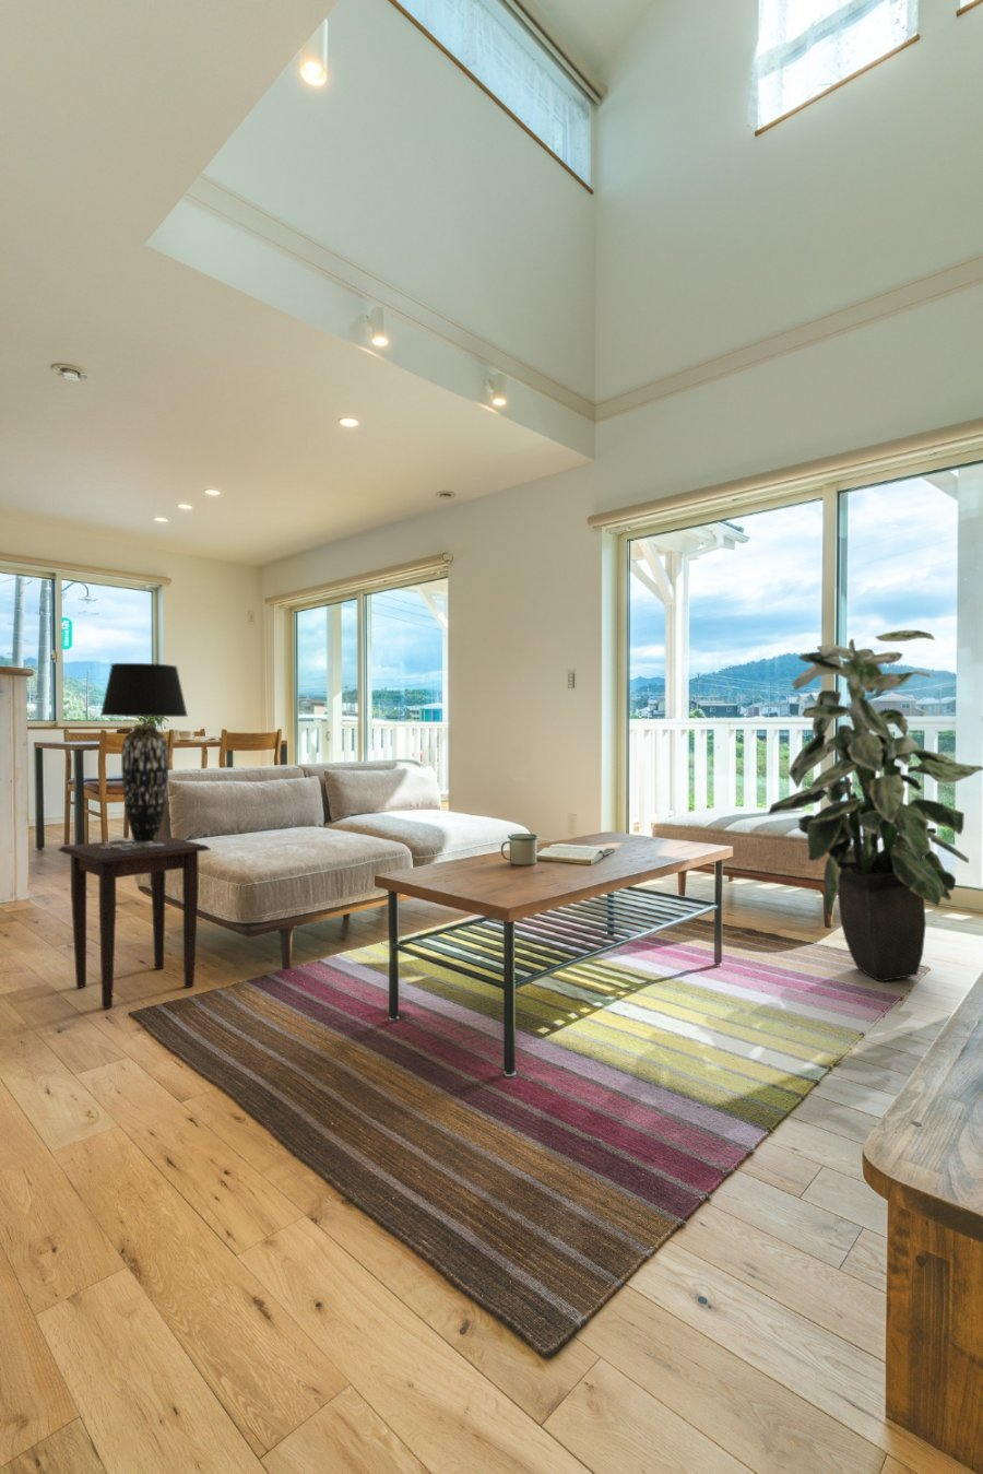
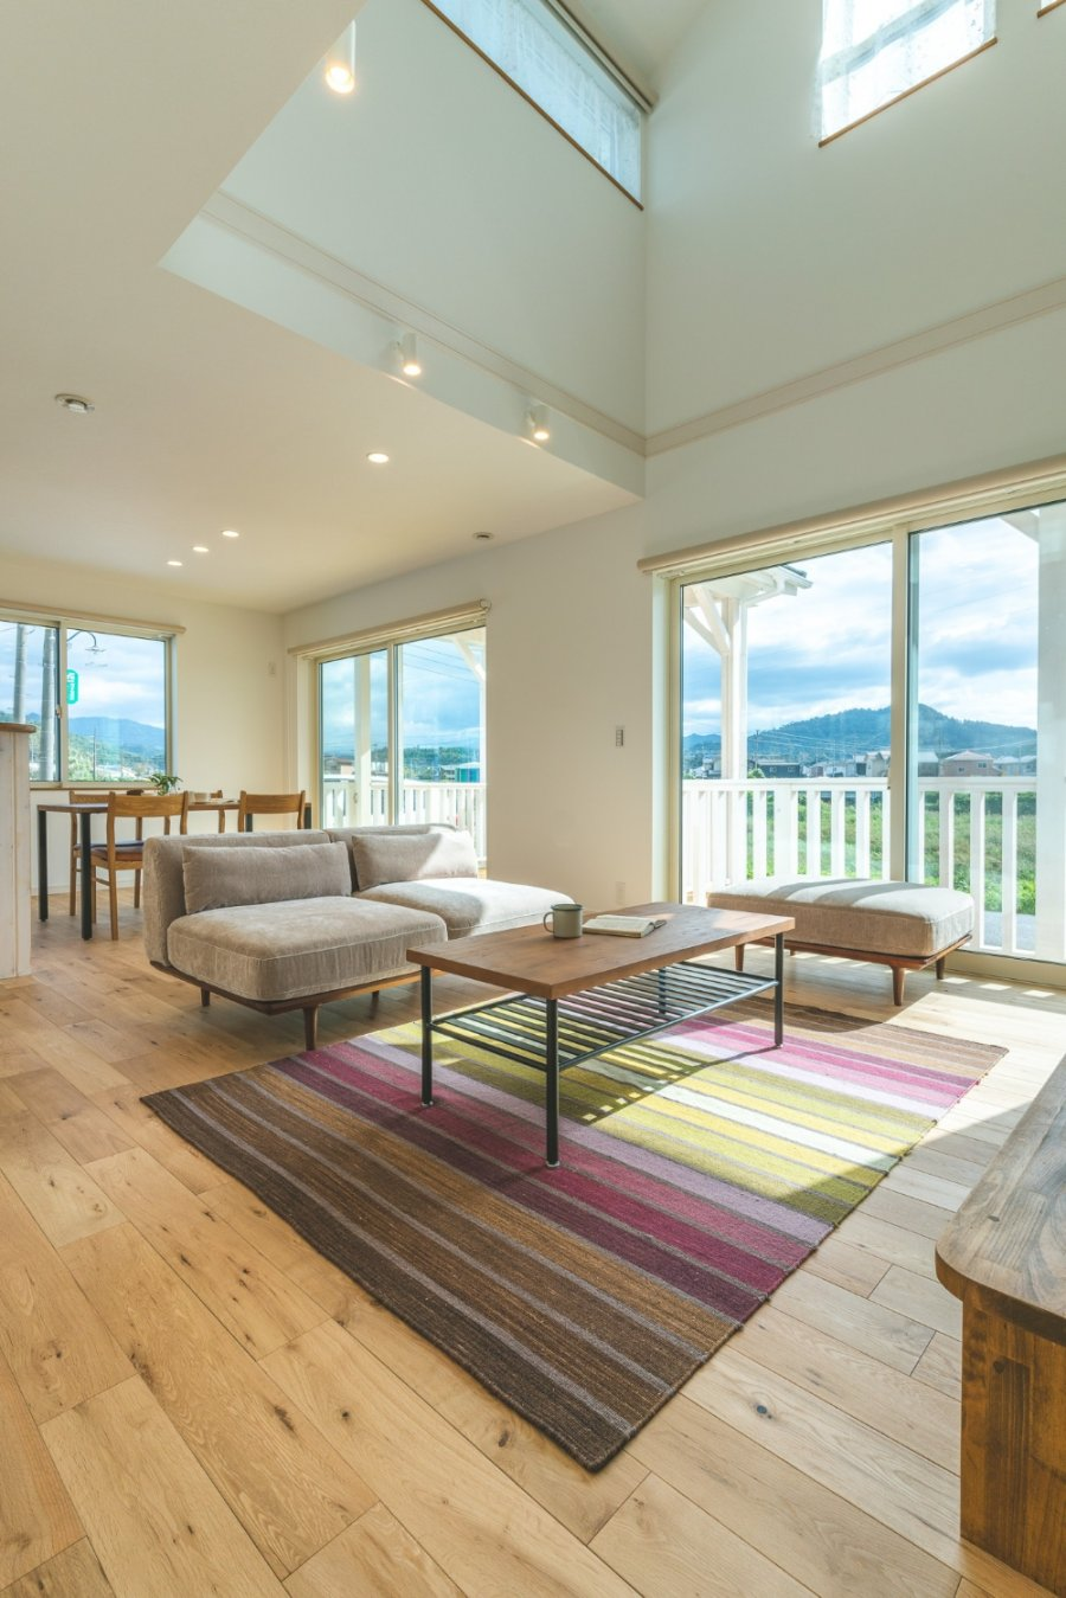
- indoor plant [767,629,983,982]
- table lamp [100,662,189,843]
- side table [57,835,212,1010]
